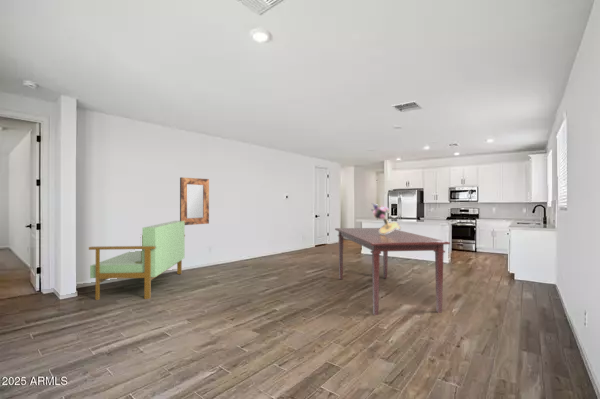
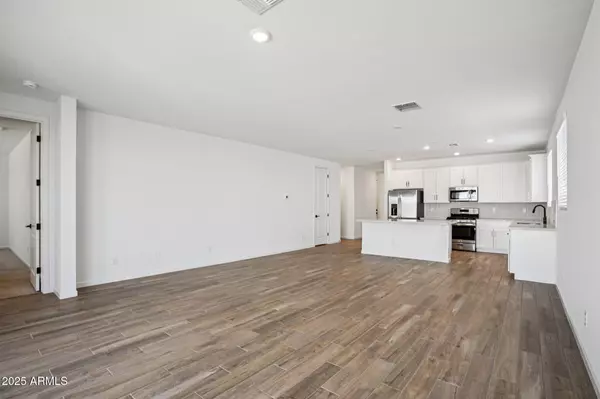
- dining table [334,227,451,316]
- bouquet [370,202,402,235]
- sofa [88,220,186,301]
- home mirror [179,176,210,226]
